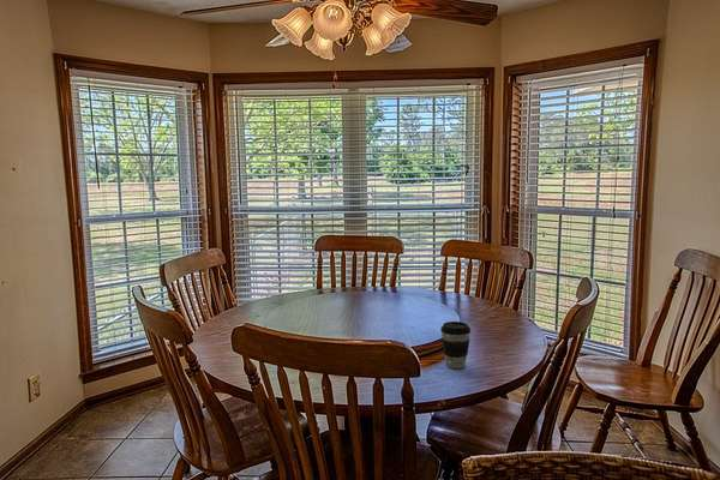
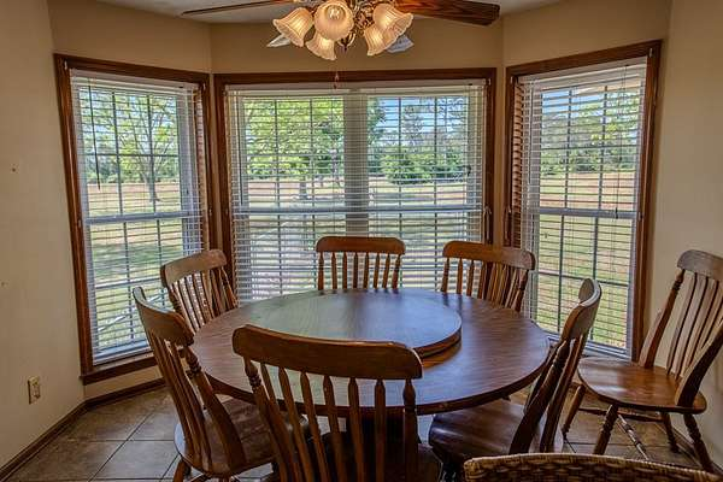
- coffee cup [439,320,472,370]
